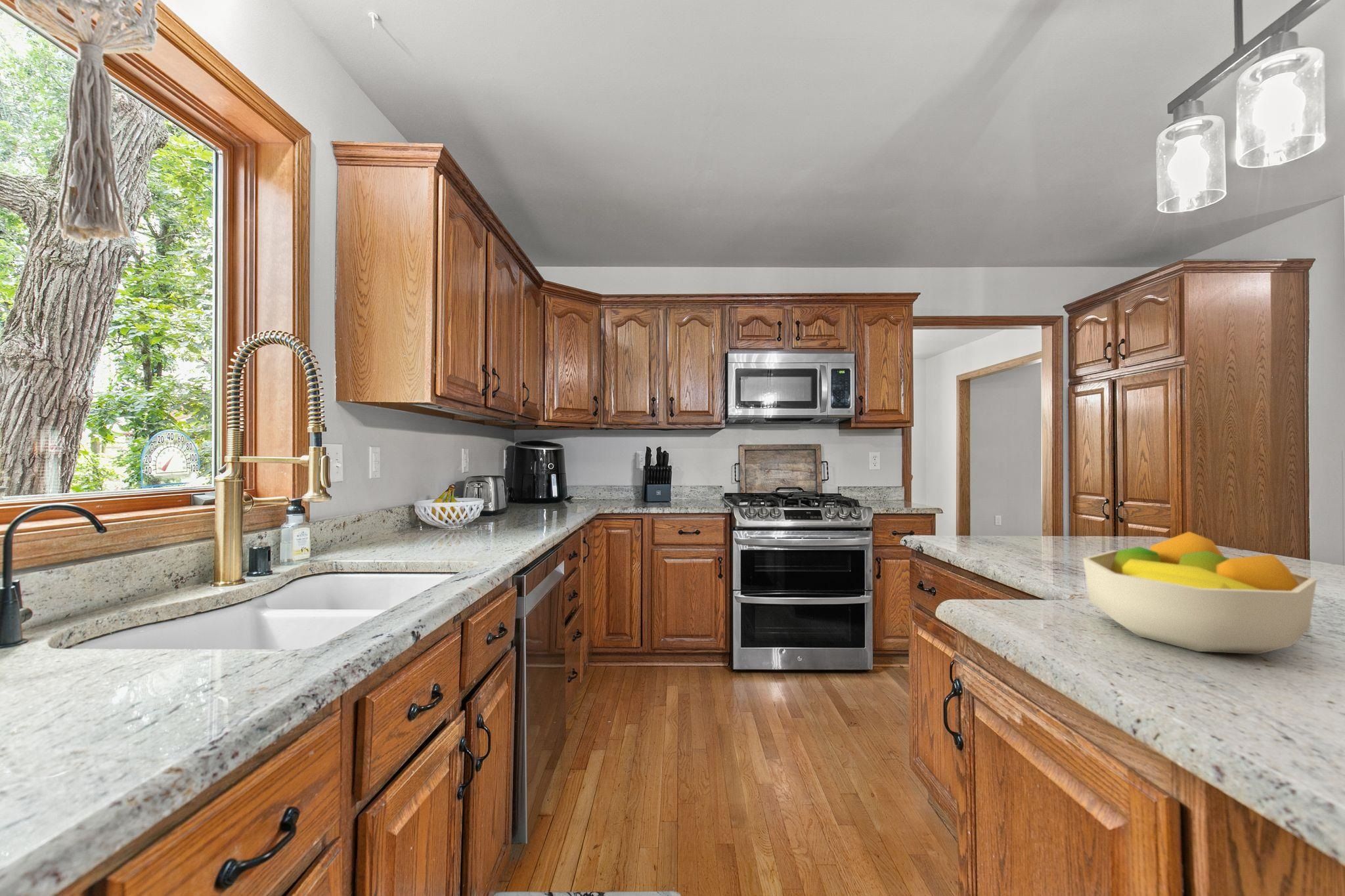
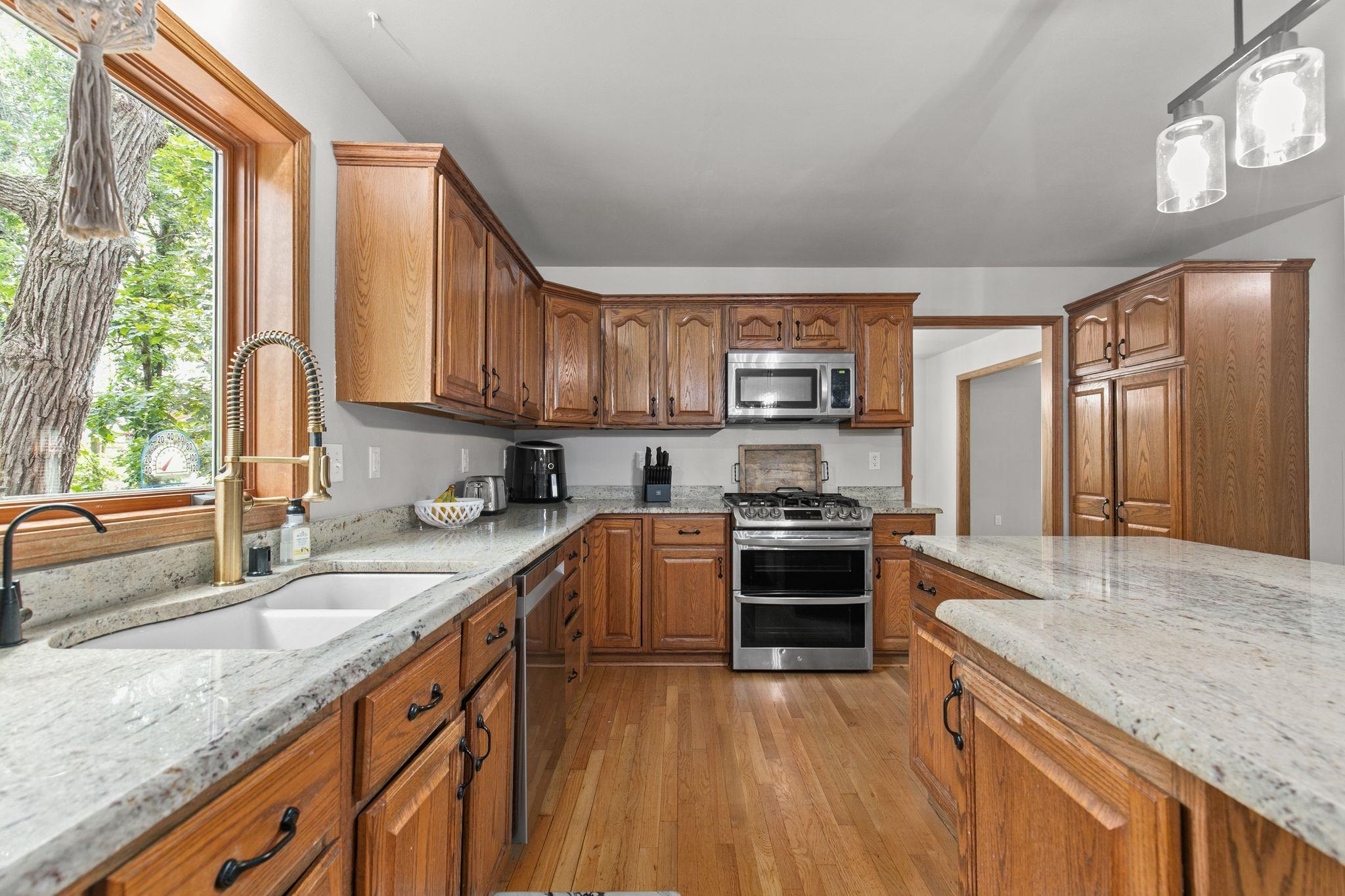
- fruit bowl [1082,531,1317,655]
